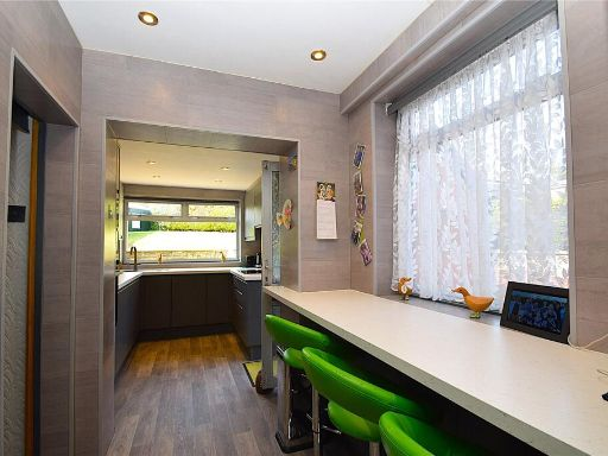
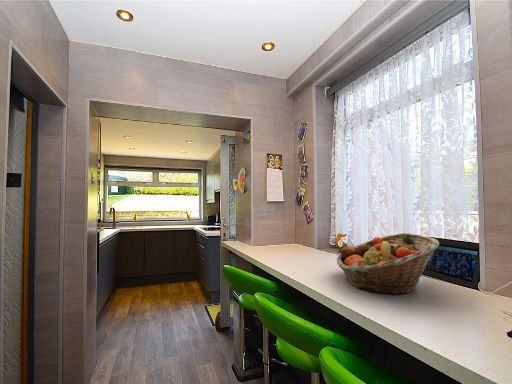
+ fruit basket [336,232,440,296]
